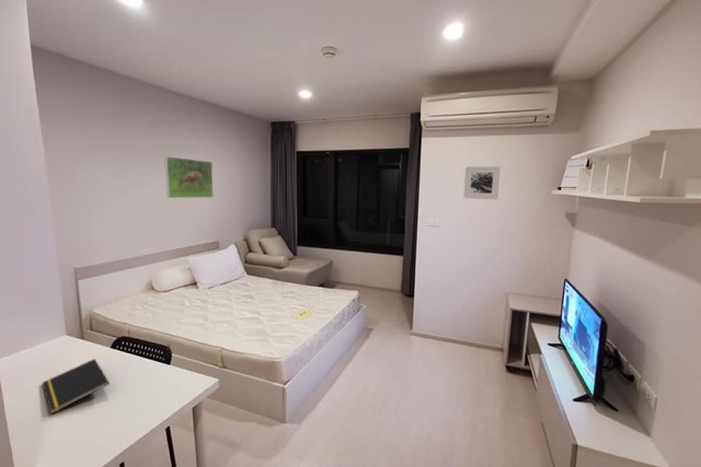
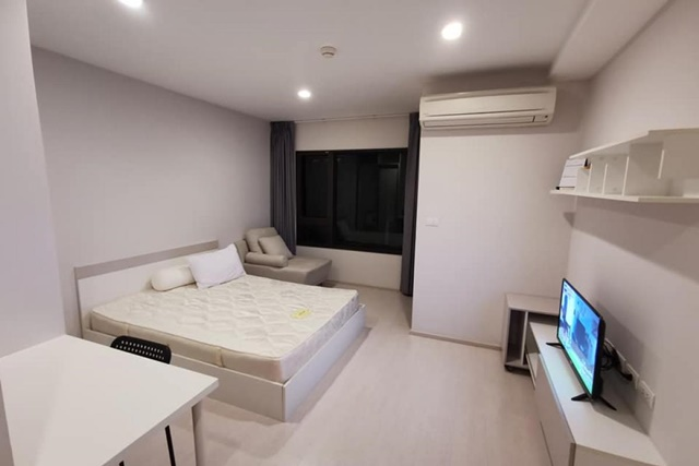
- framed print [163,155,215,199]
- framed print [462,165,502,200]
- notepad [42,358,111,415]
